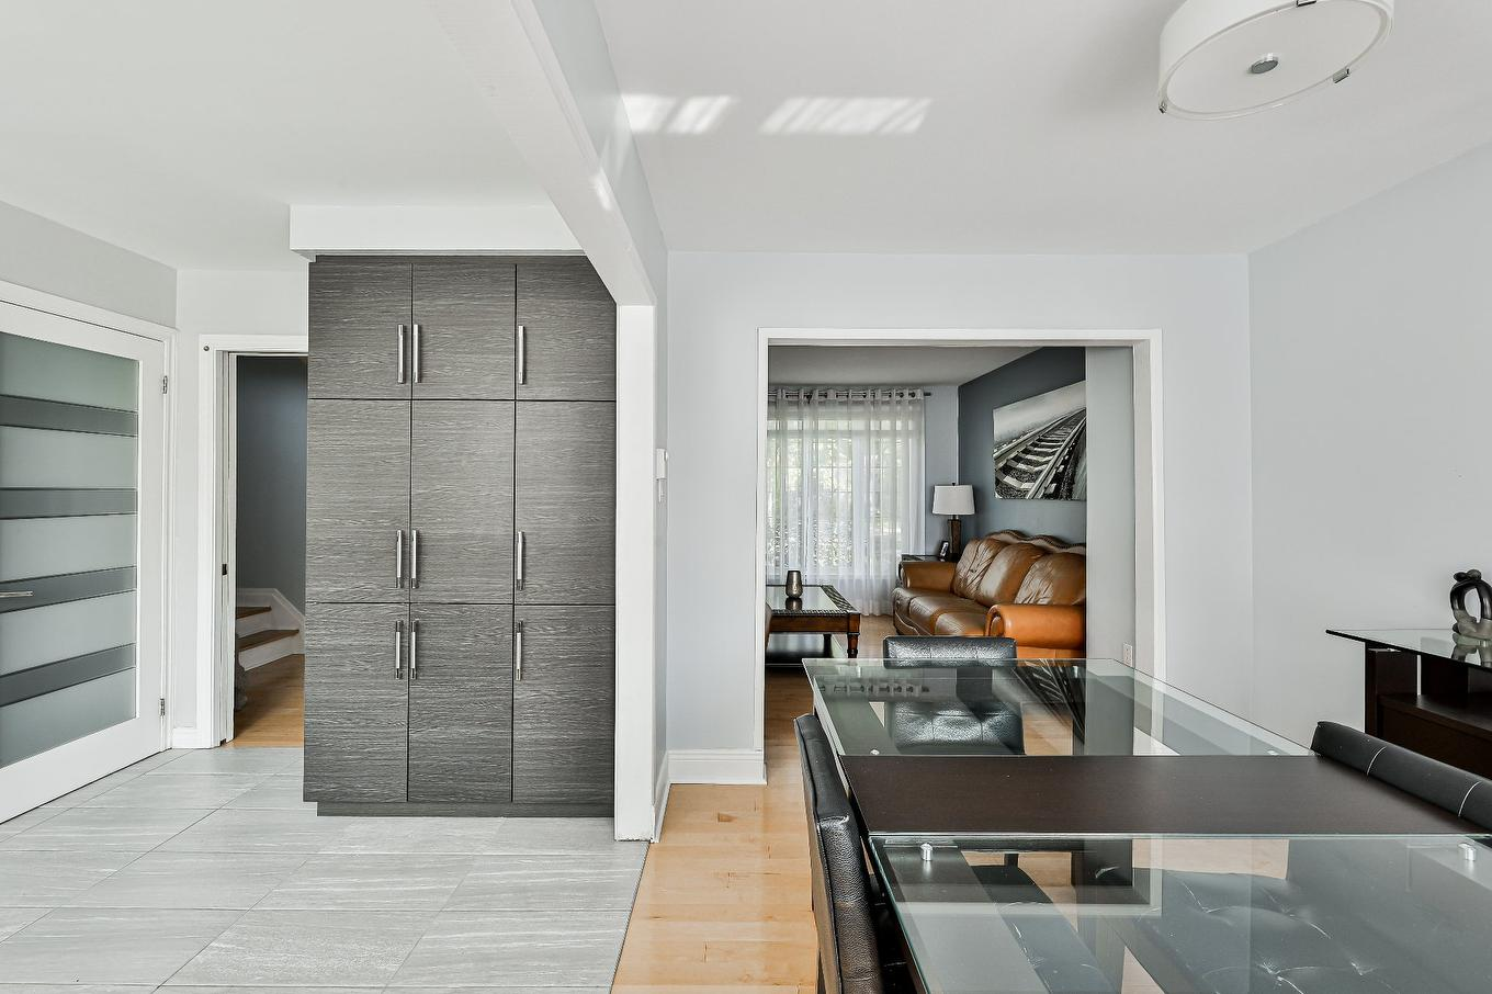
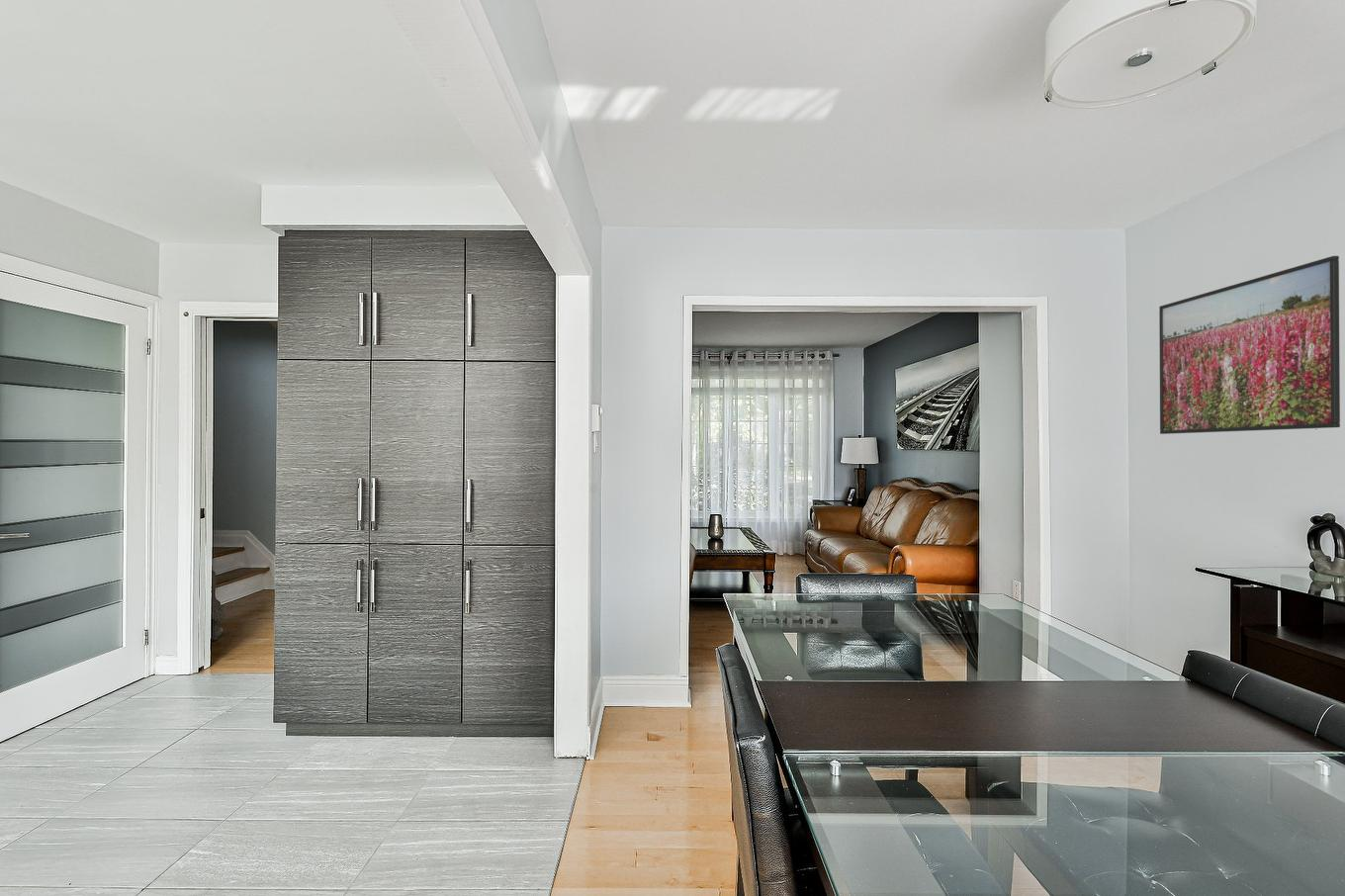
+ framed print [1158,255,1341,435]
